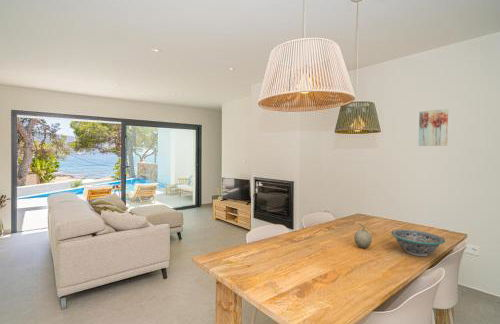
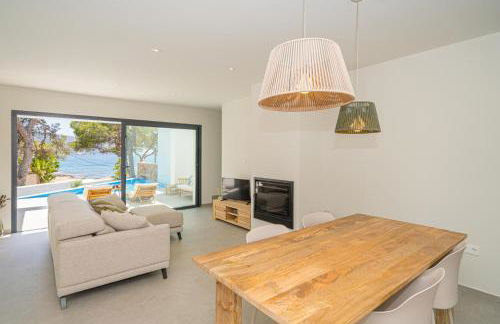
- decorative bowl [390,228,446,257]
- fruit [353,222,374,249]
- wall art [418,108,449,147]
